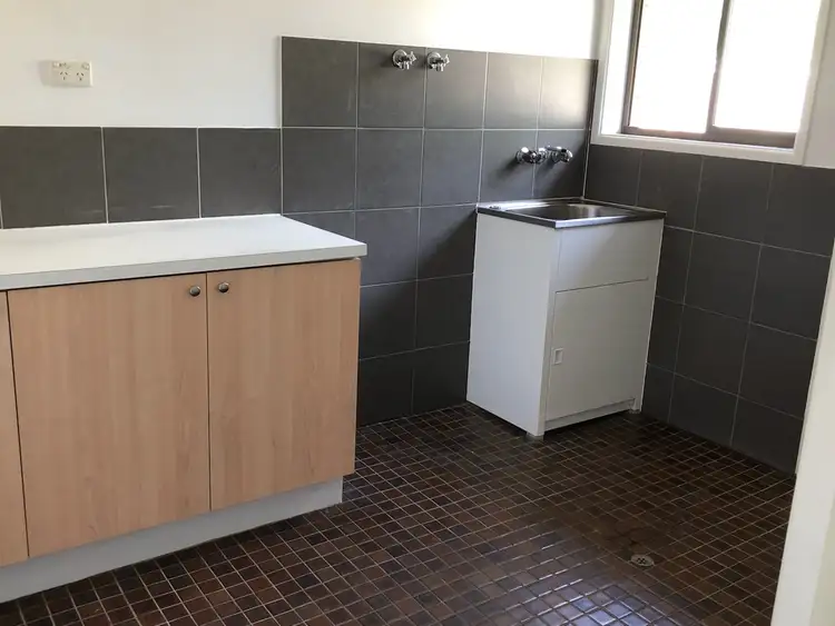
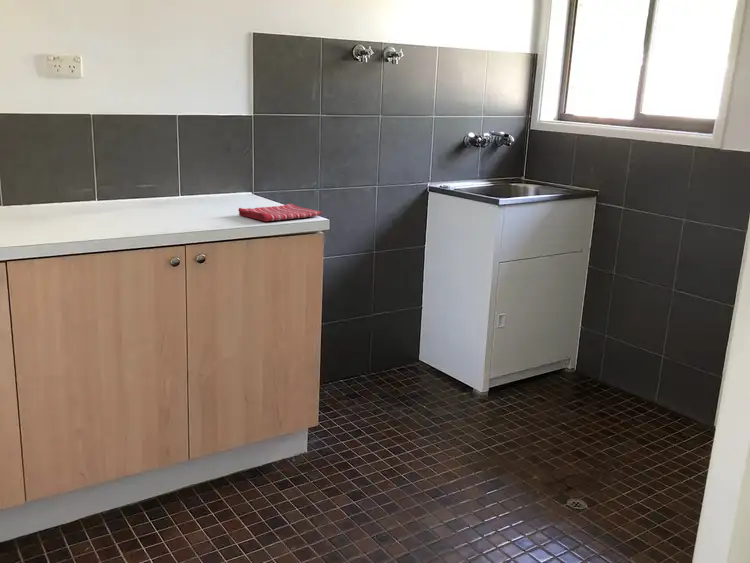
+ dish towel [237,203,322,222]
